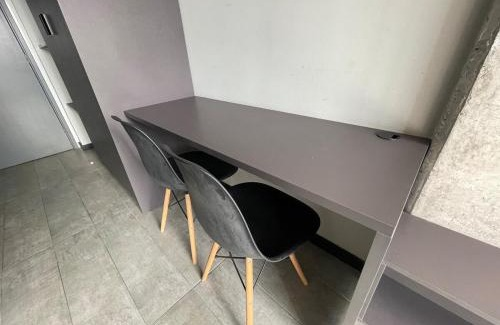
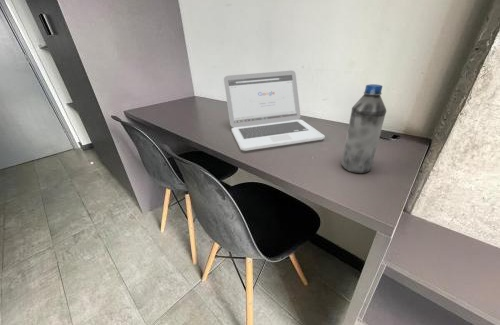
+ water bottle [341,83,387,174]
+ laptop [223,70,326,152]
